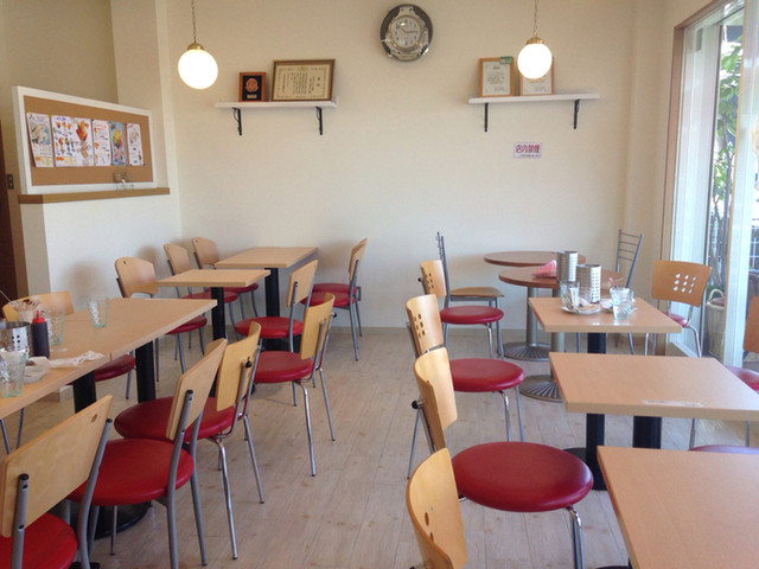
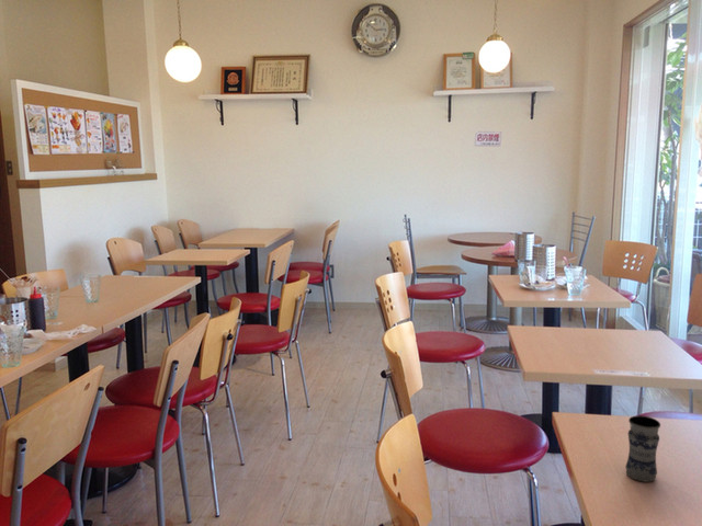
+ jar [624,414,661,483]
